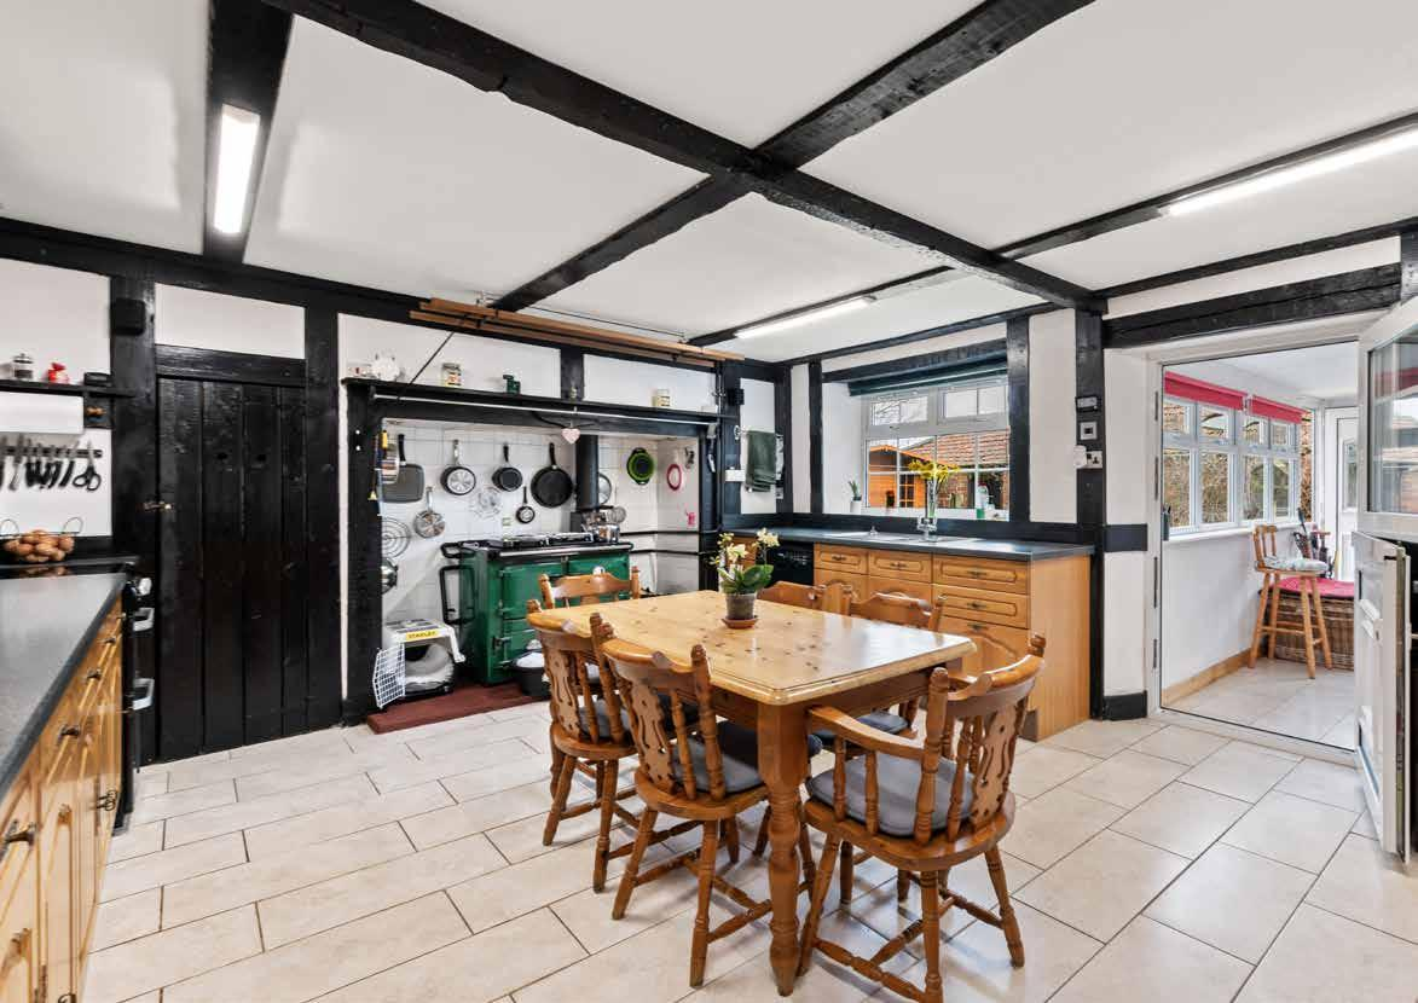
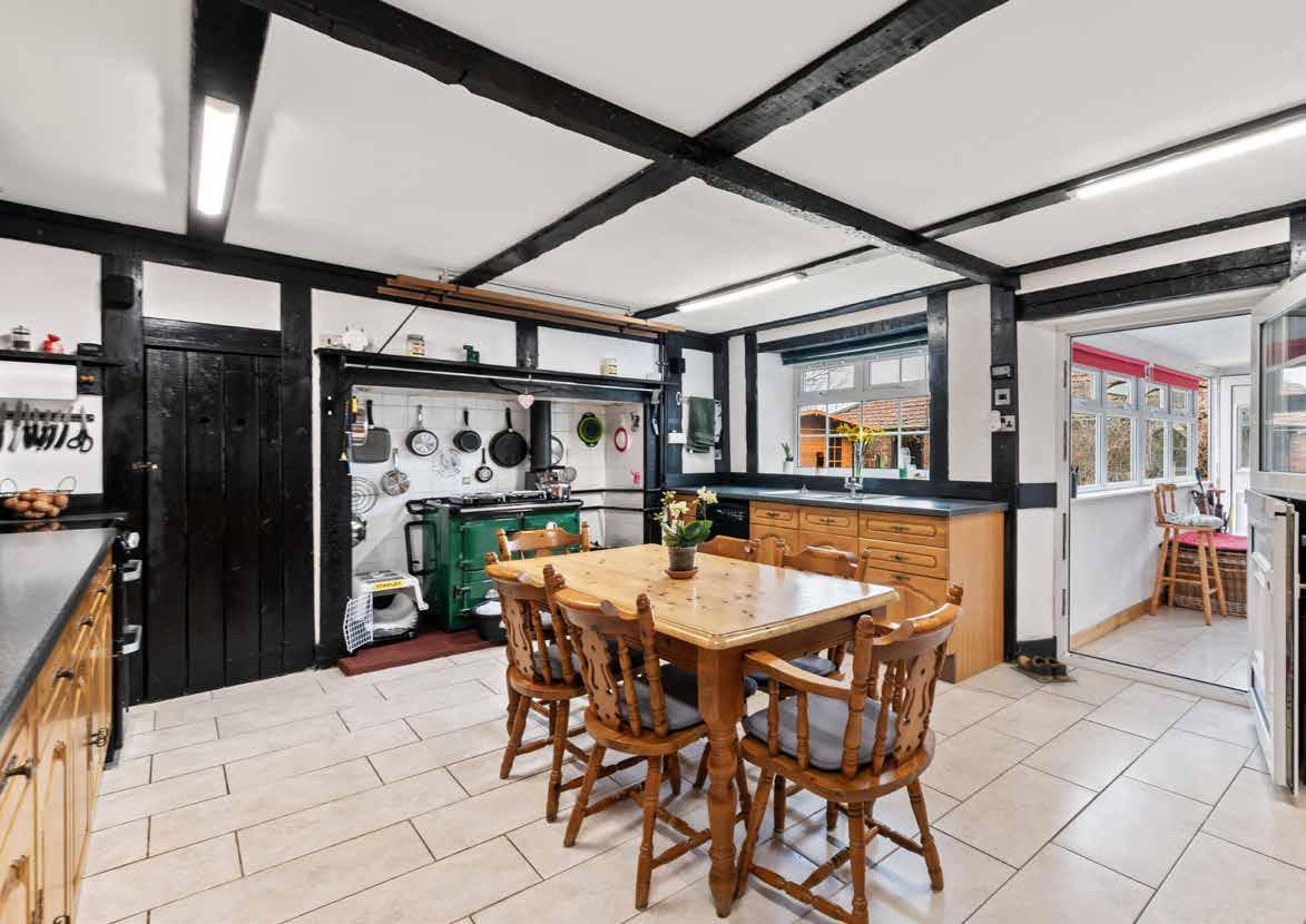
+ shoes [1009,655,1077,684]
